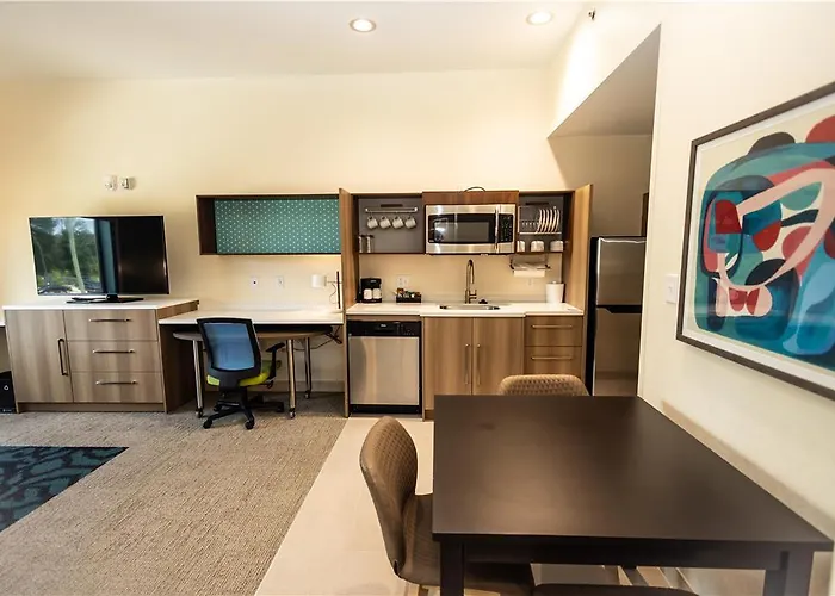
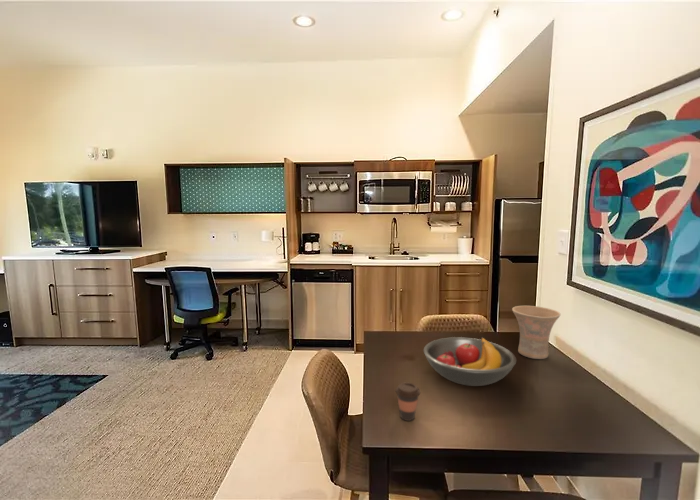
+ coffee cup [394,382,421,422]
+ fruit bowl [422,336,517,387]
+ vase [511,305,562,360]
